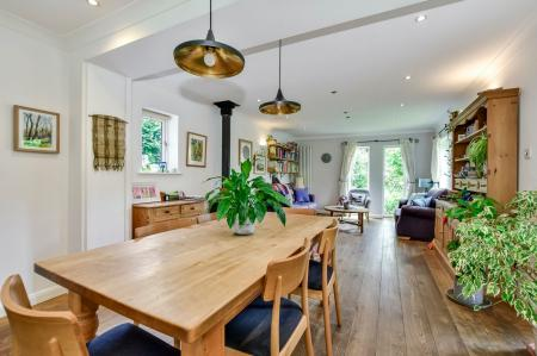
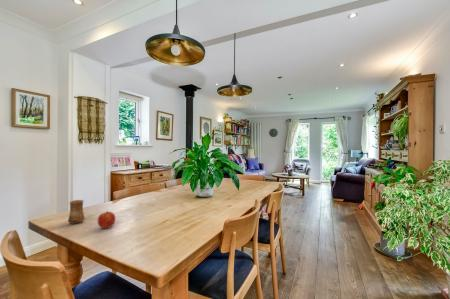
+ fruit [97,210,116,229]
+ cup [67,199,86,225]
